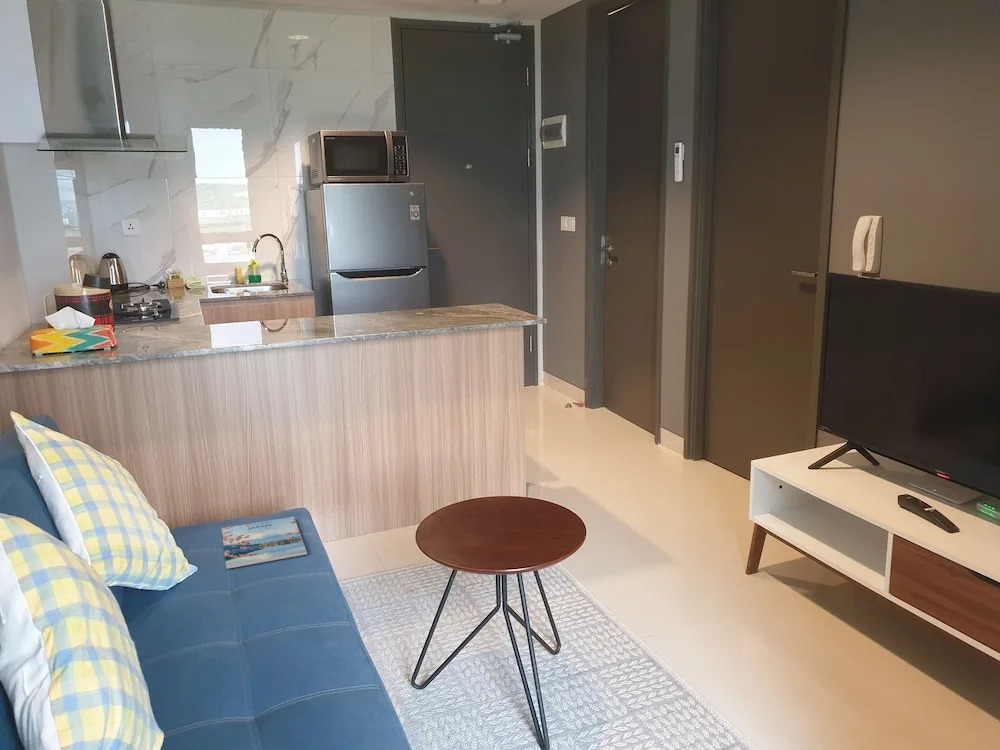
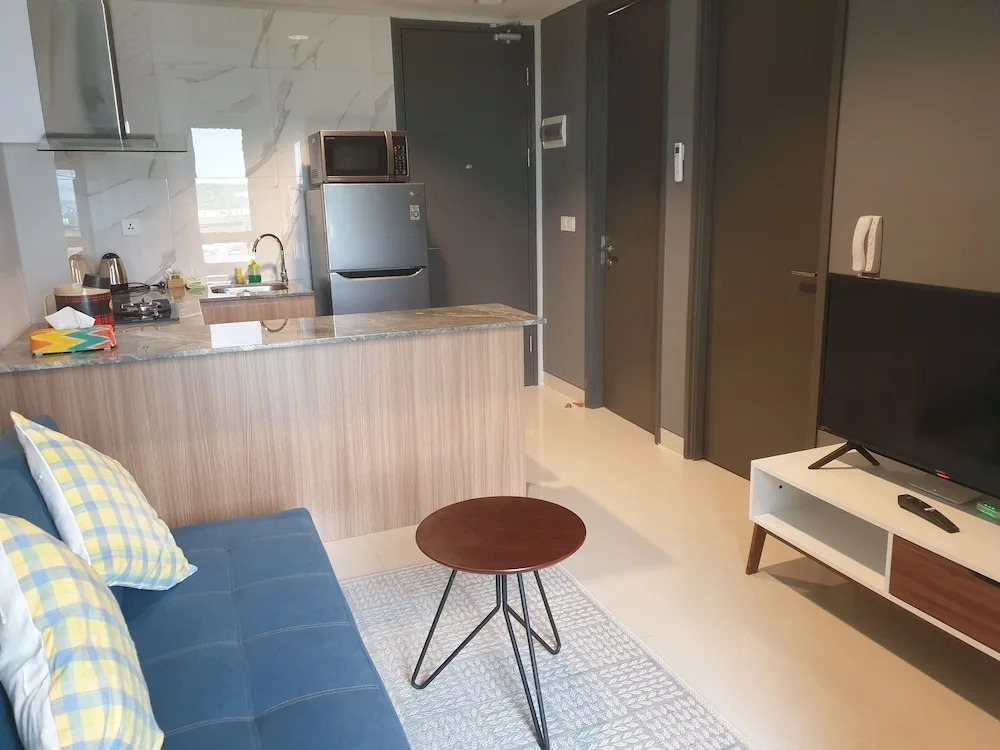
- magazine [221,516,308,570]
